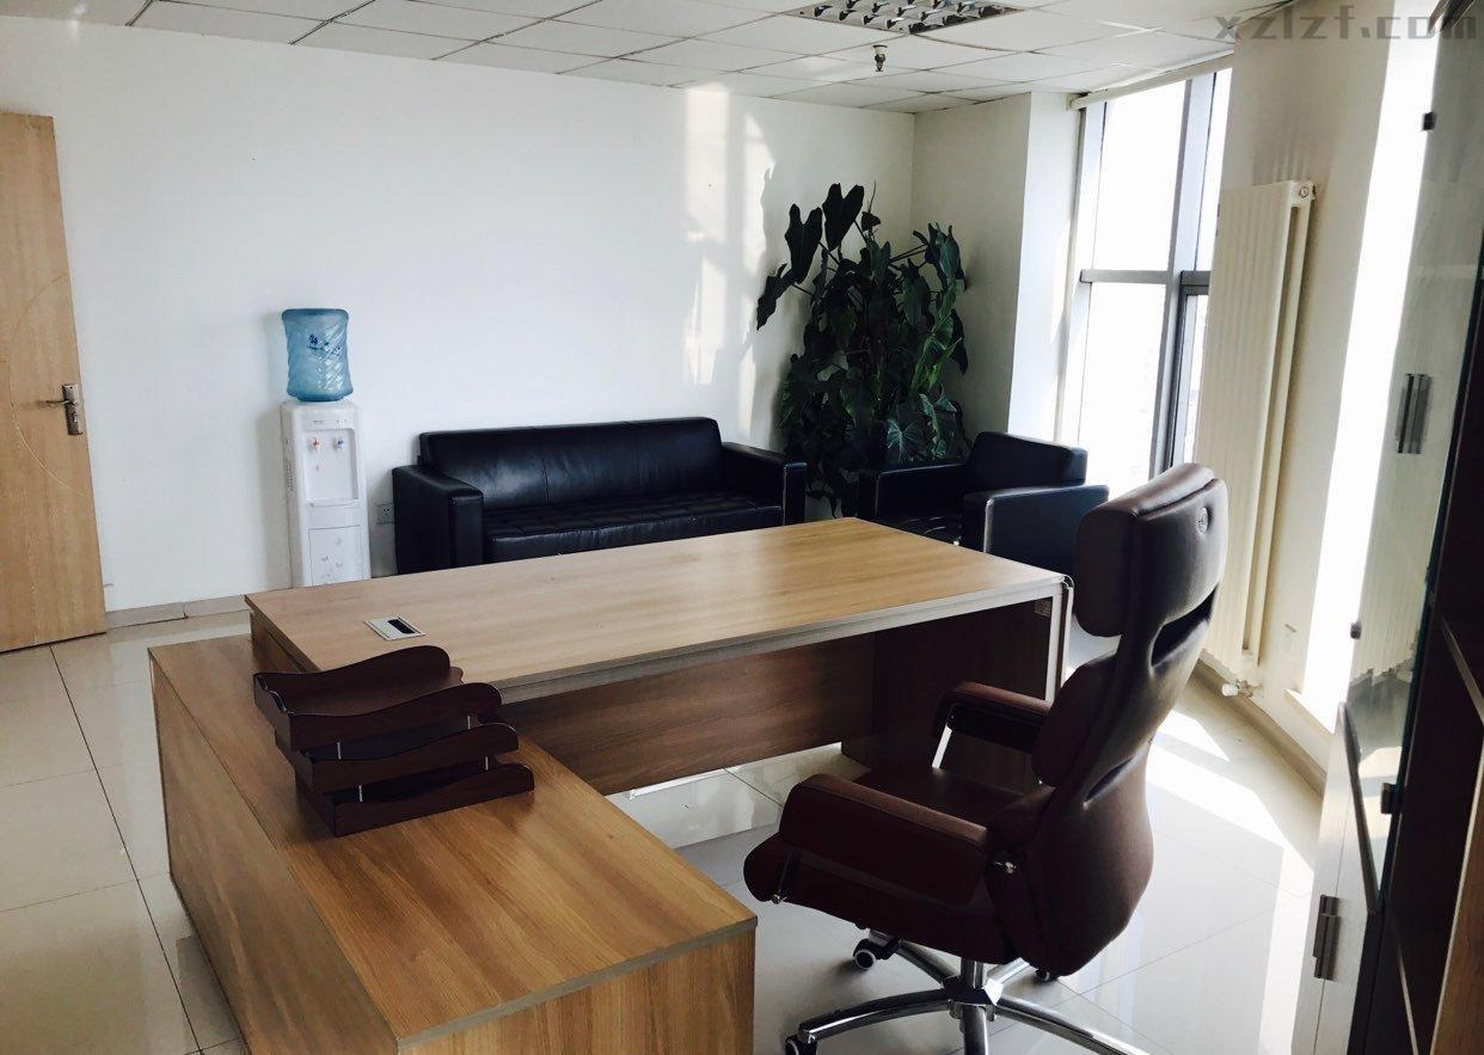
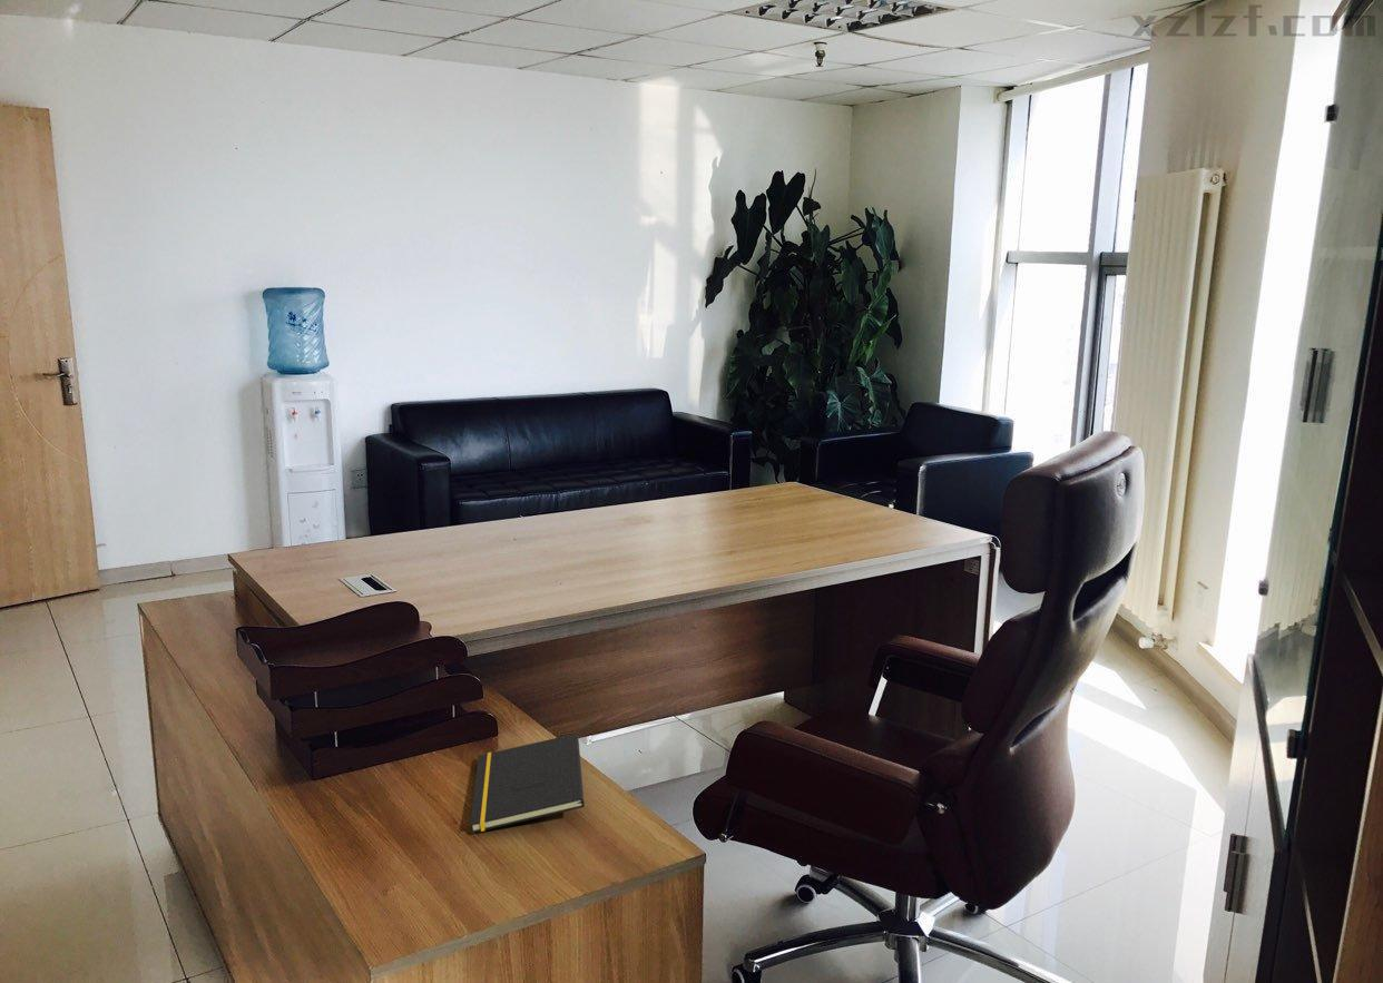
+ notepad [469,733,586,834]
